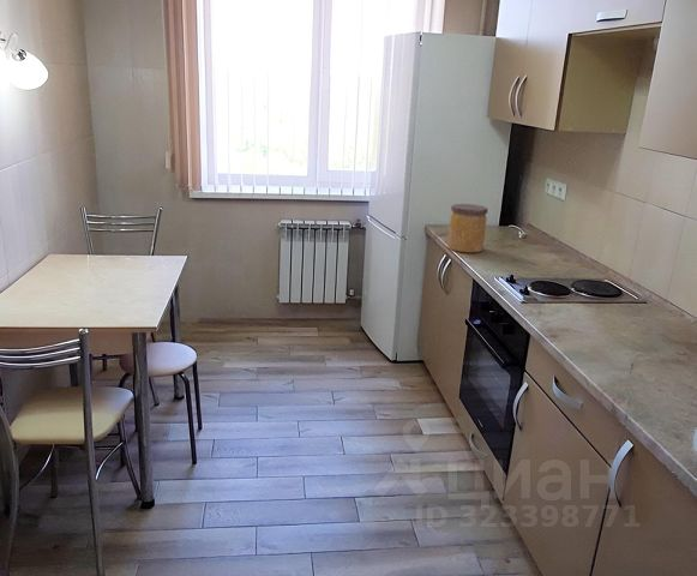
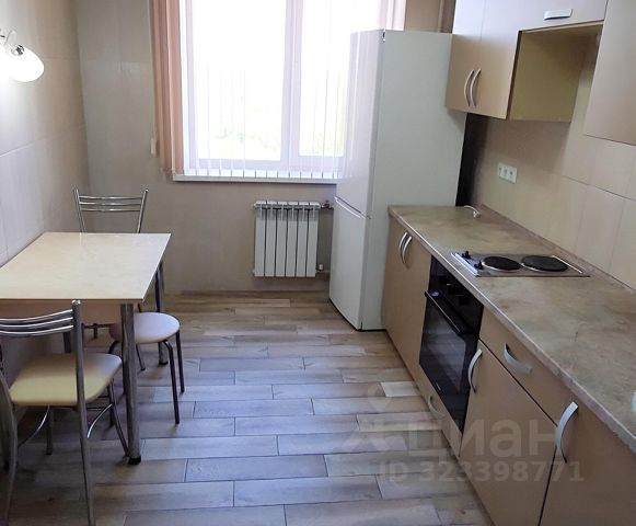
- jar [446,203,489,253]
